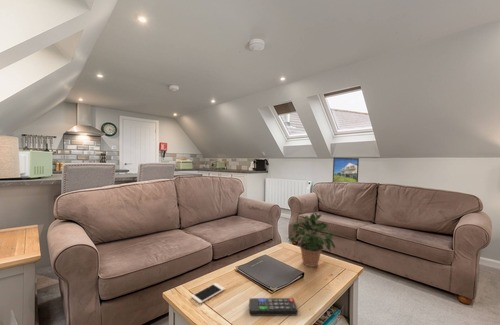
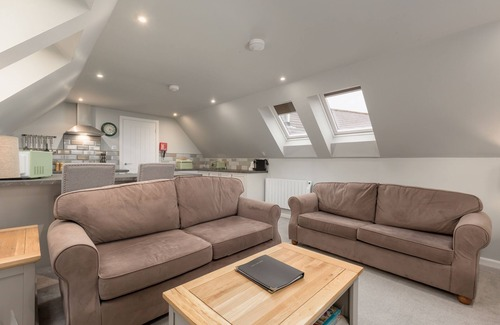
- potted plant [286,210,336,268]
- remote control [248,297,298,317]
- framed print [332,156,360,183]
- cell phone [190,282,226,305]
